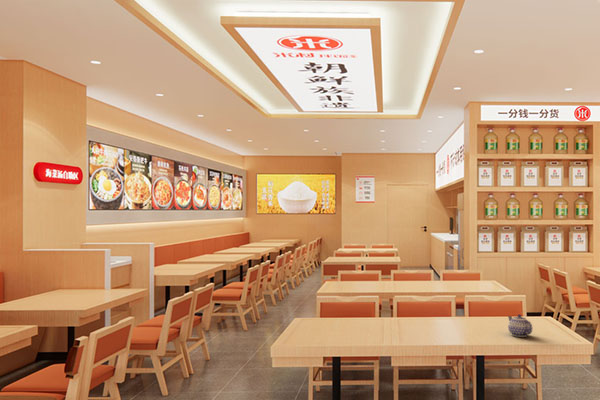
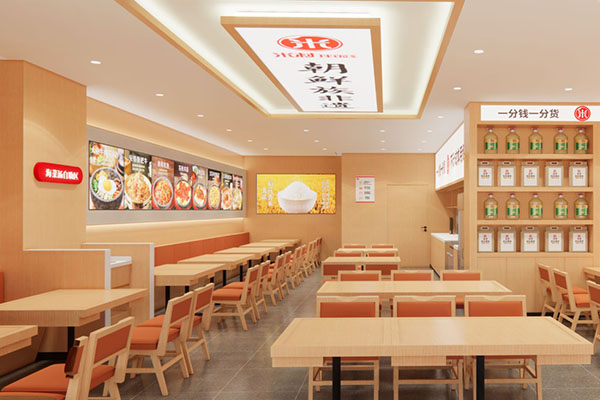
- teapot [507,313,533,338]
